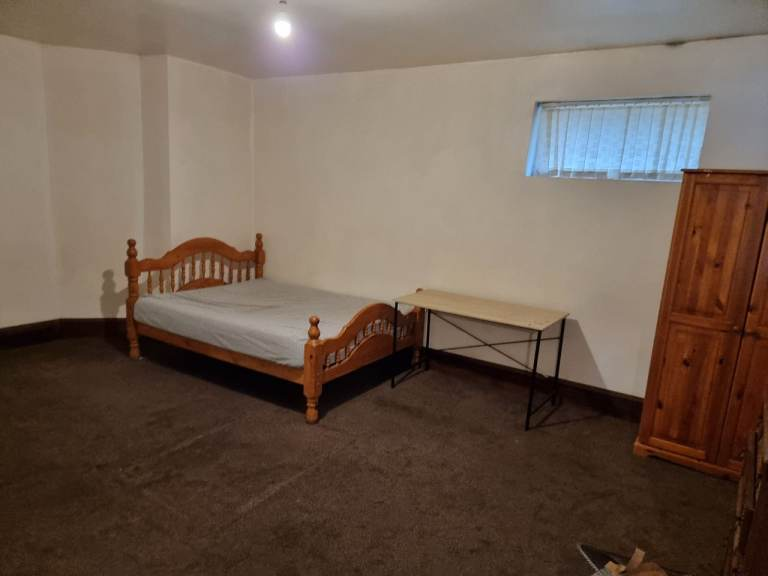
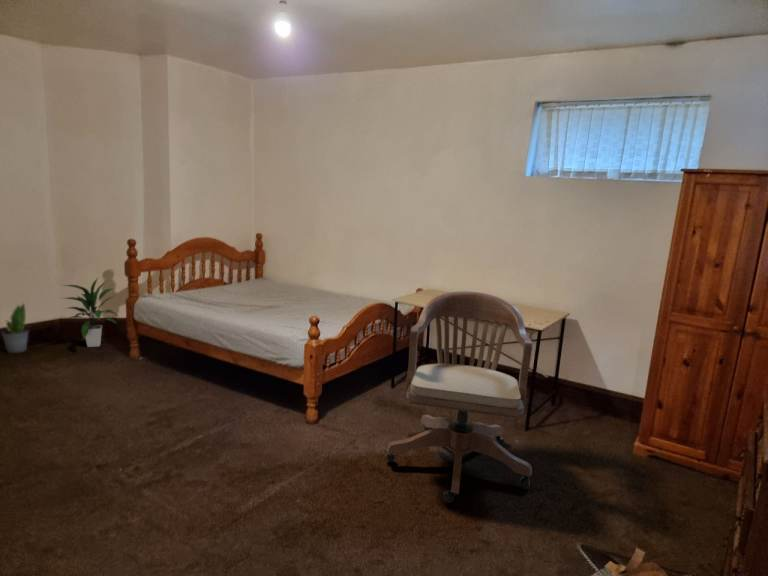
+ indoor plant [59,276,121,348]
+ chair [385,290,533,504]
+ potted plant [0,302,30,354]
